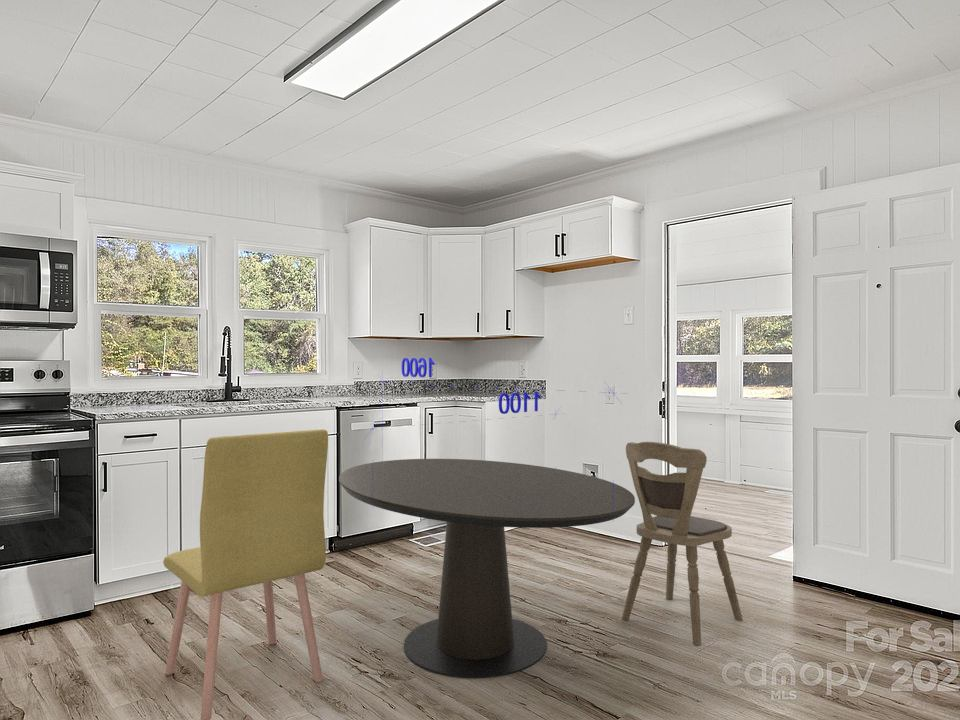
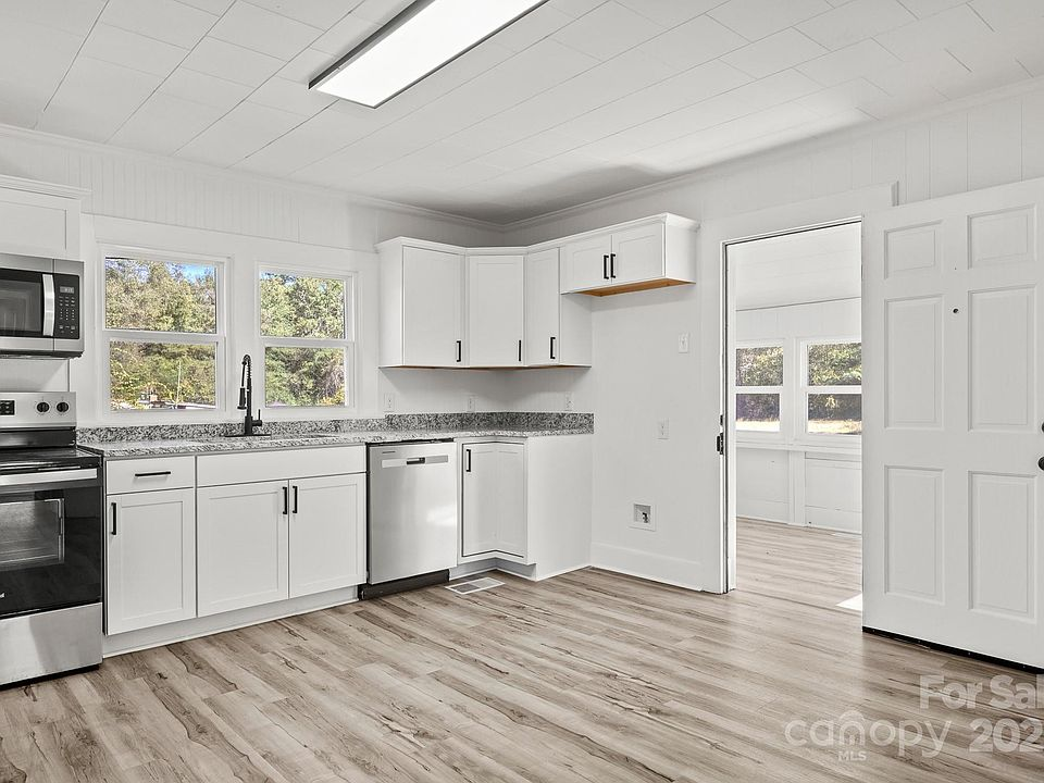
- dining table [338,357,636,679]
- chair [621,441,744,647]
- chair [162,428,329,720]
